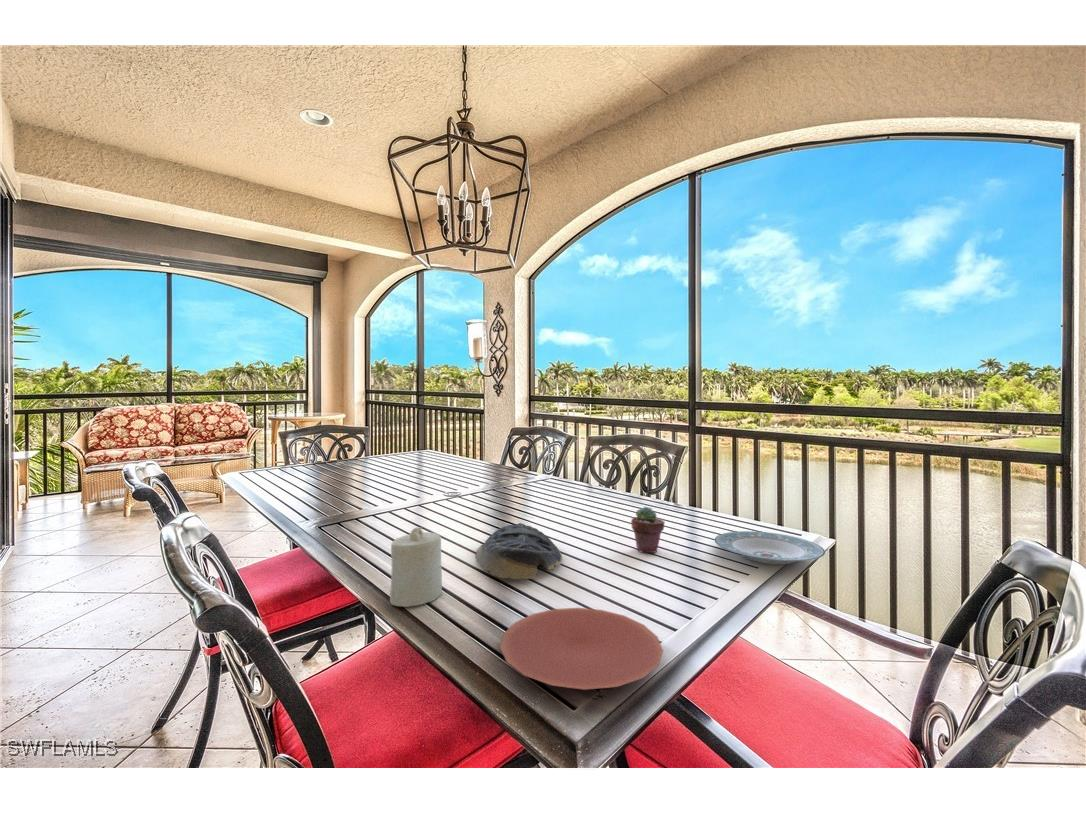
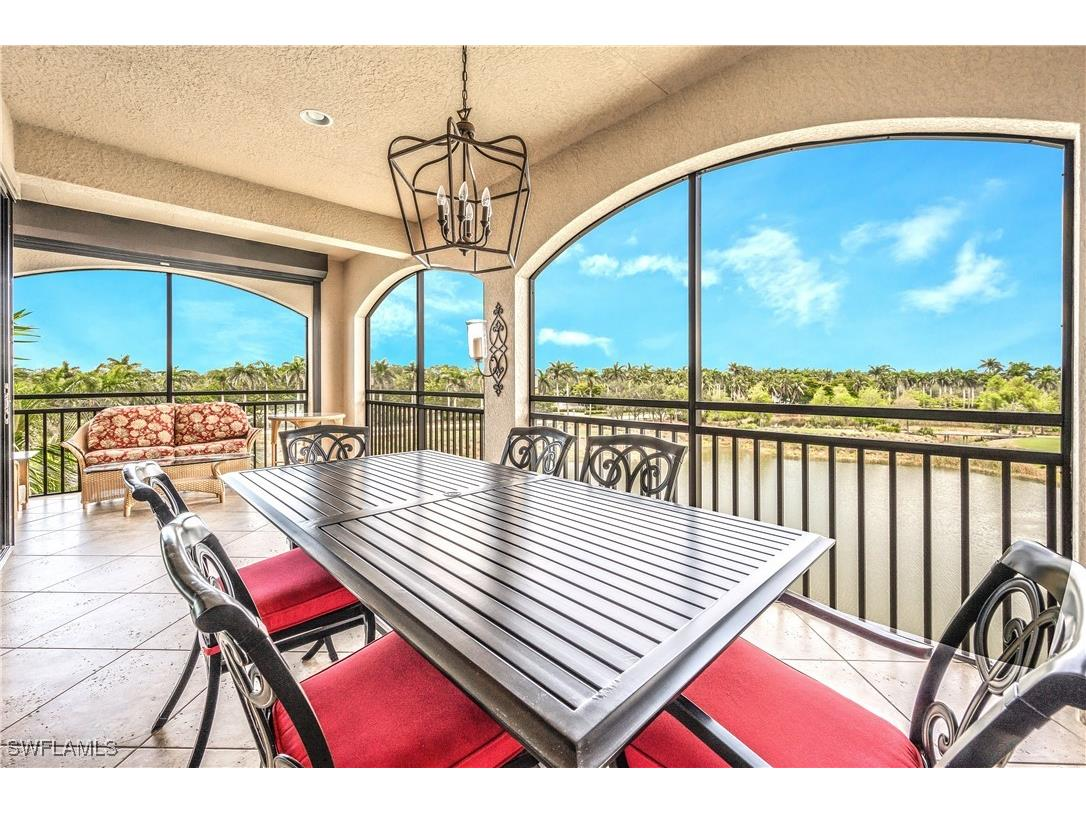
- potted succulent [630,506,666,554]
- plate [499,607,664,691]
- decorative bowl [474,522,563,580]
- candle [389,526,443,607]
- plate [714,530,826,565]
